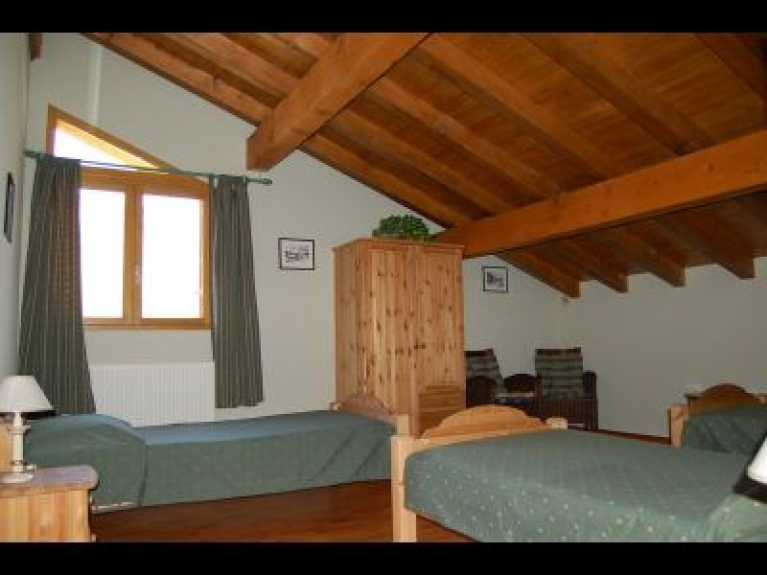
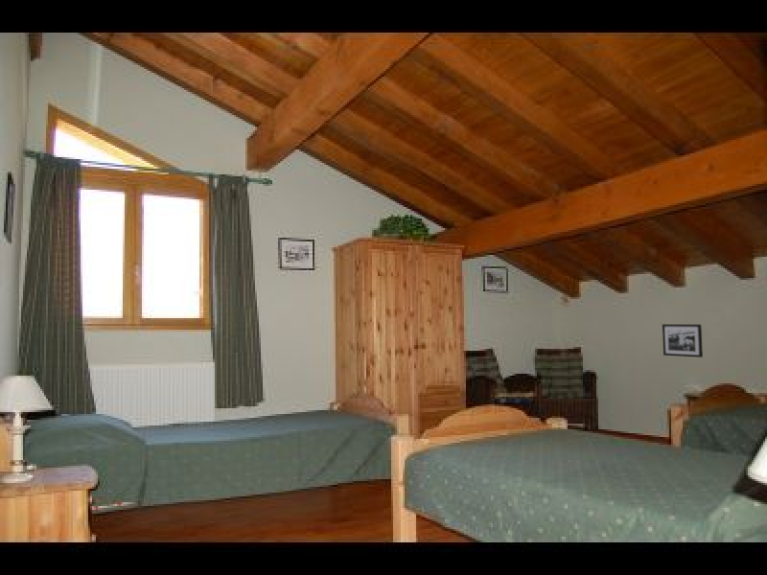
+ picture frame [661,323,704,358]
